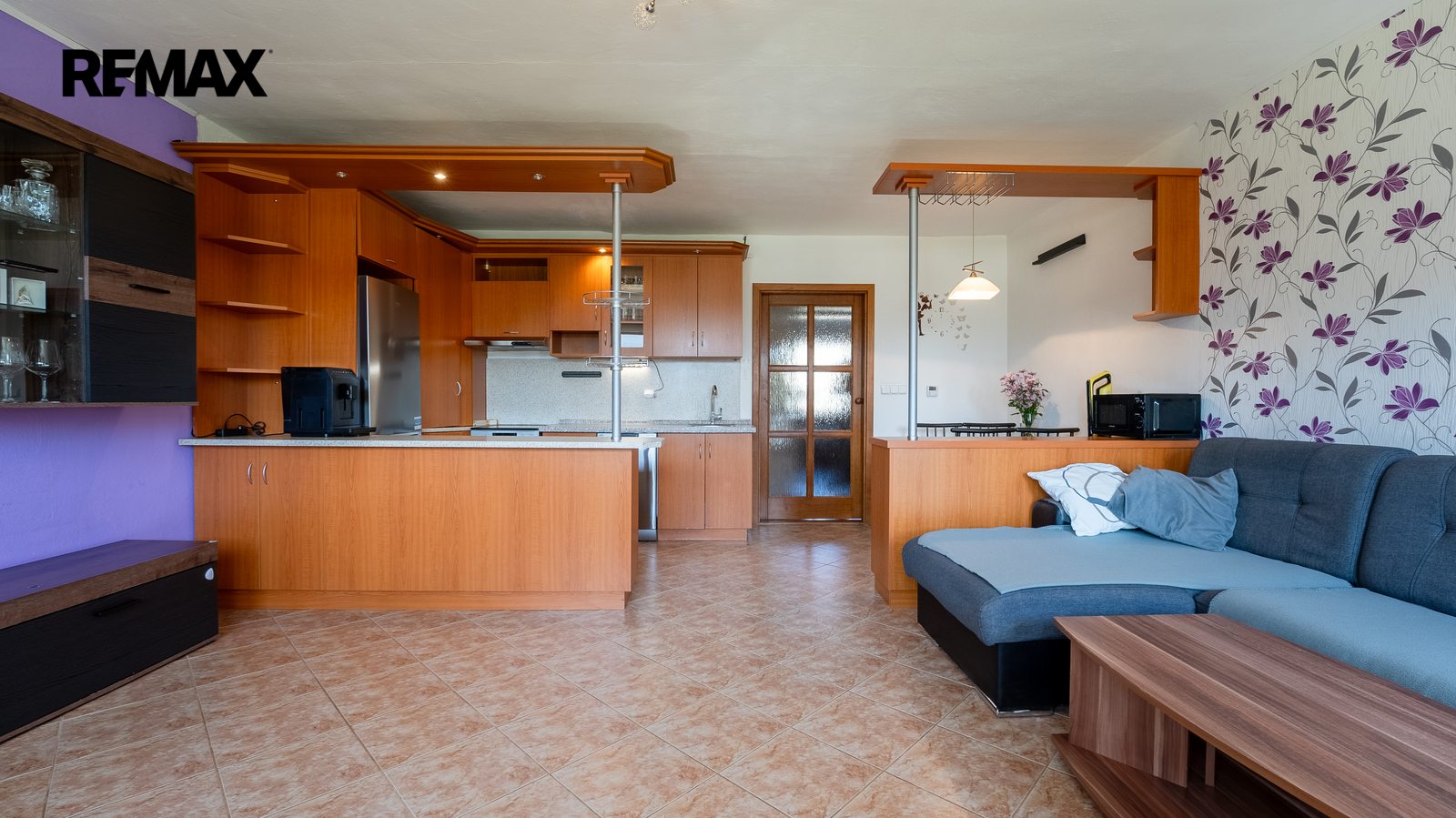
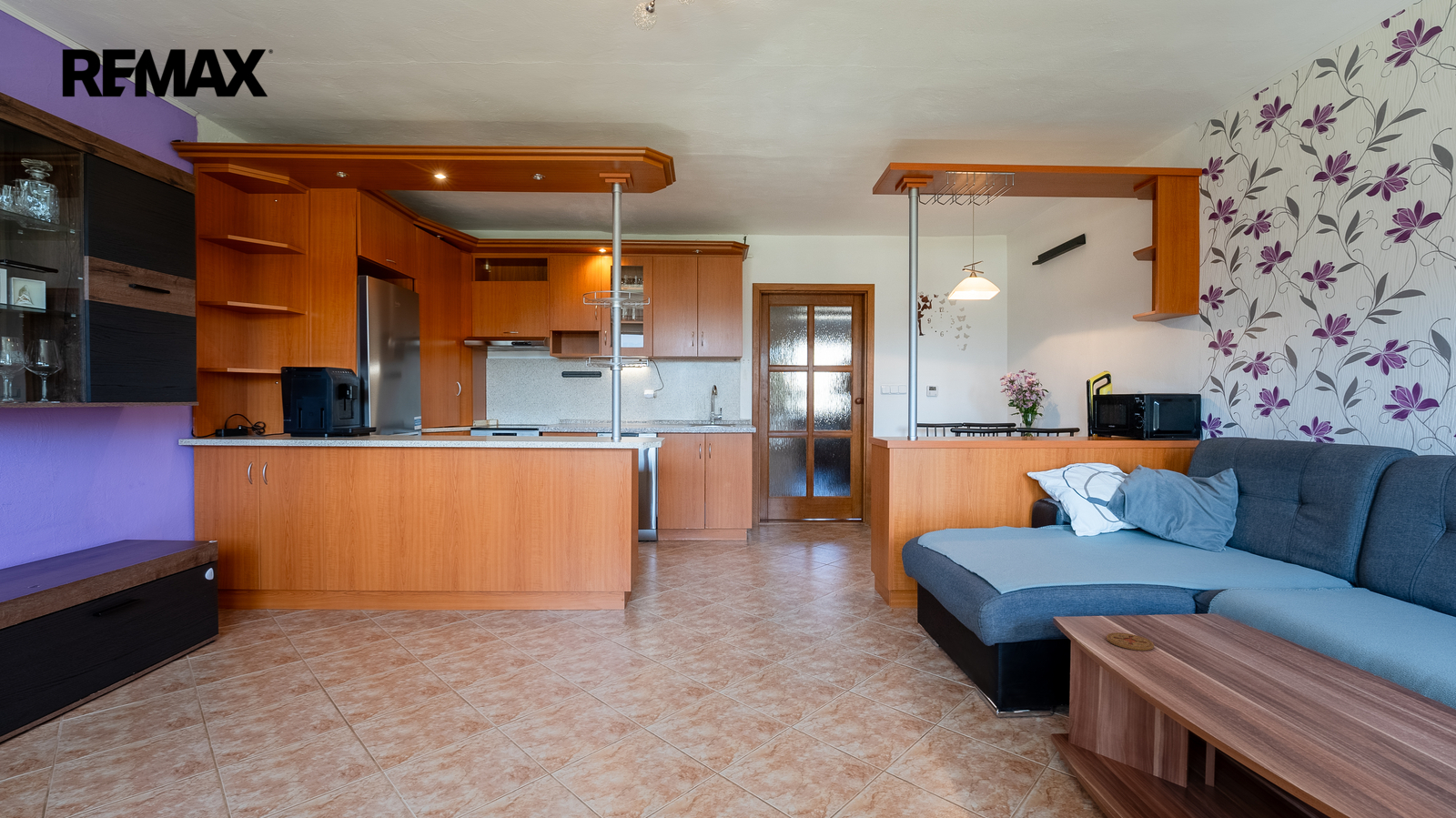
+ coaster [1106,631,1155,651]
